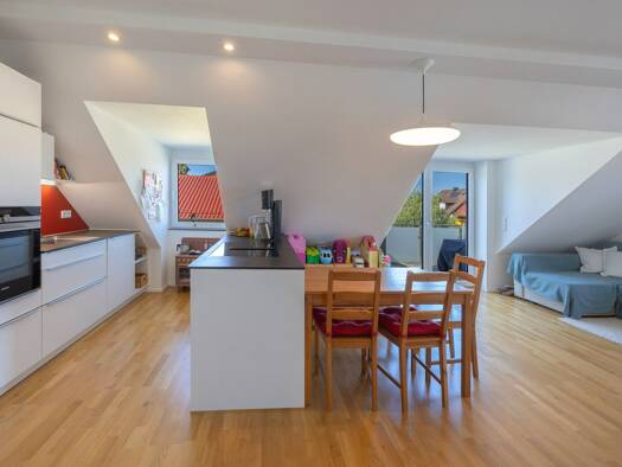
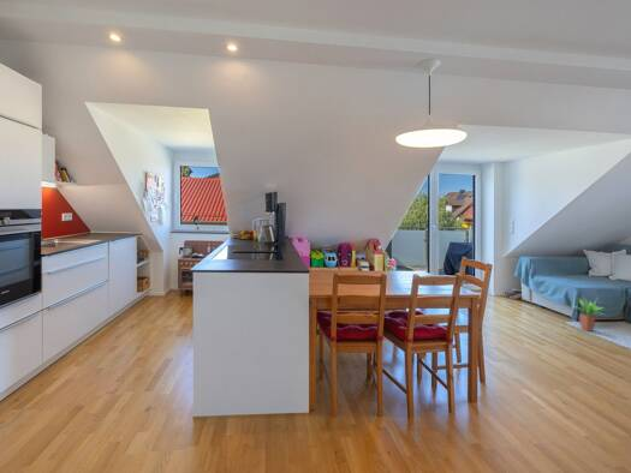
+ potted plant [572,295,608,333]
